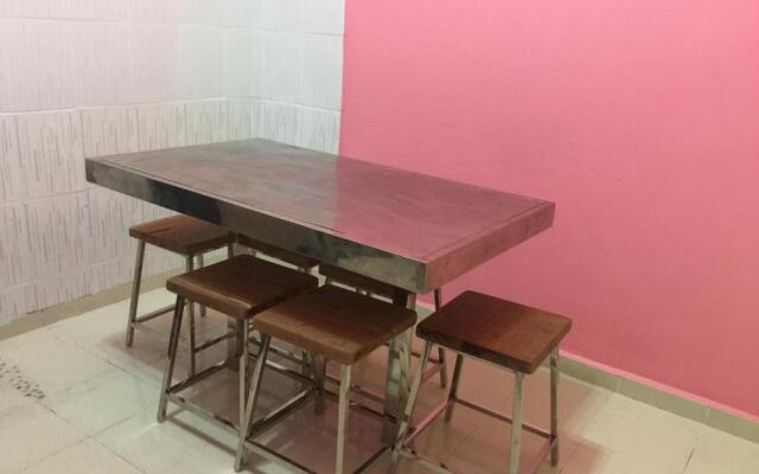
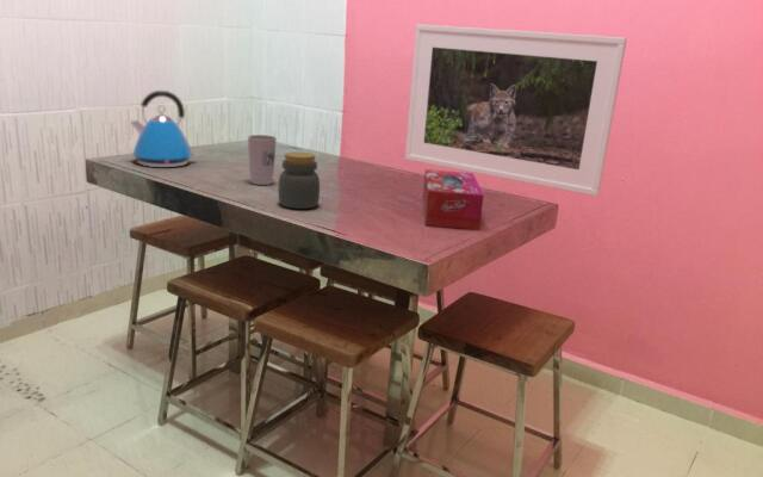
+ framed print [404,23,628,197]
+ kettle [130,89,198,168]
+ cup [247,134,278,186]
+ tissue box [421,168,485,231]
+ jar [277,150,321,210]
